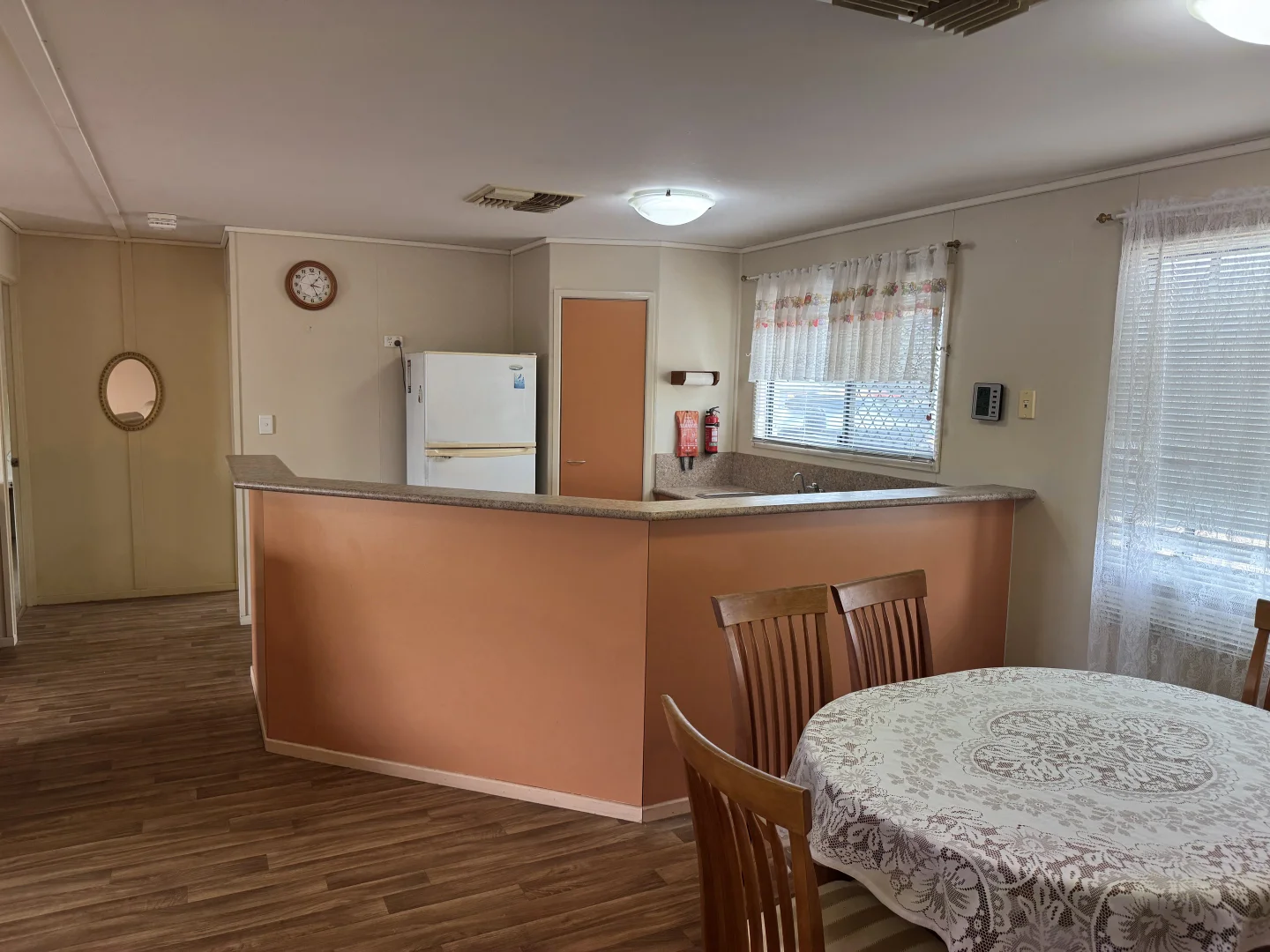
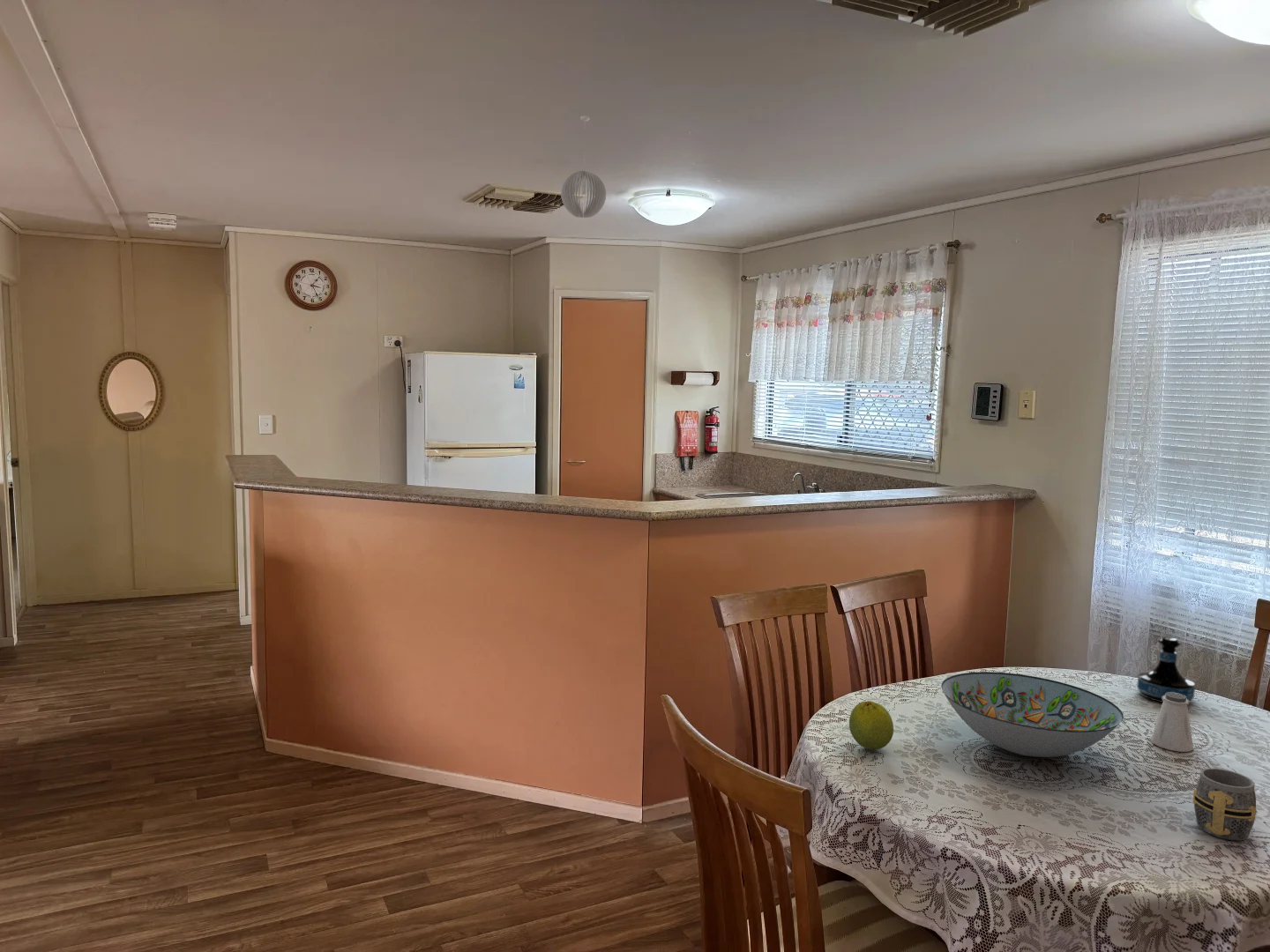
+ fruit [848,700,894,750]
+ saltshaker [1150,693,1194,753]
+ pendant light [560,115,607,219]
+ mug [1192,767,1258,841]
+ decorative bowl [940,671,1124,758]
+ tequila bottle [1136,636,1196,704]
